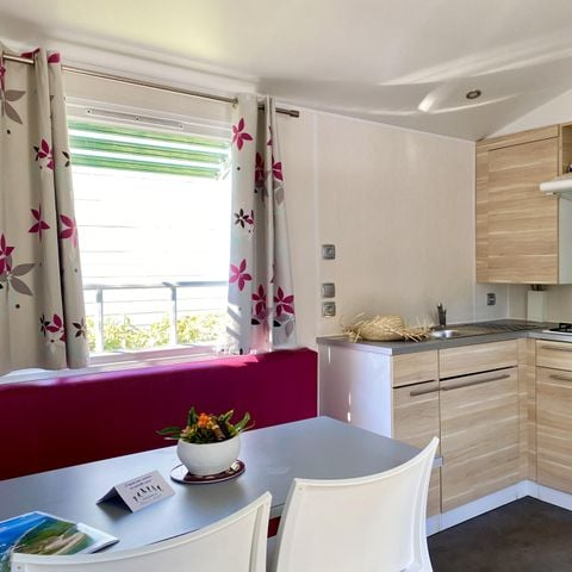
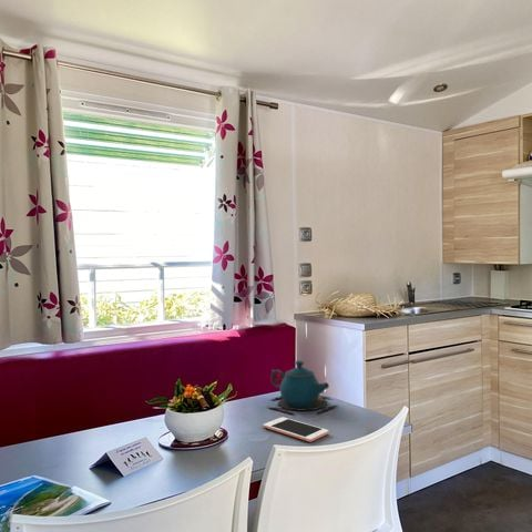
+ teapot [267,359,340,416]
+ cell phone [263,416,329,443]
